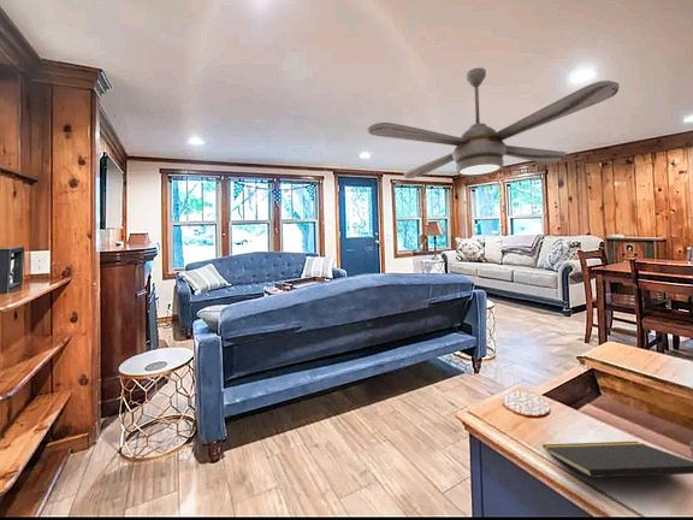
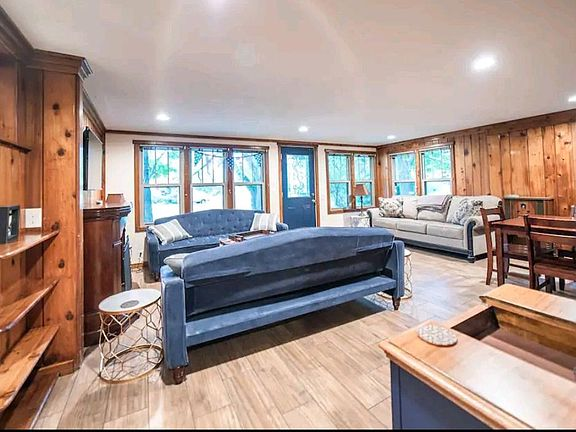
- notepad [541,441,693,479]
- ceiling fan [367,66,621,179]
